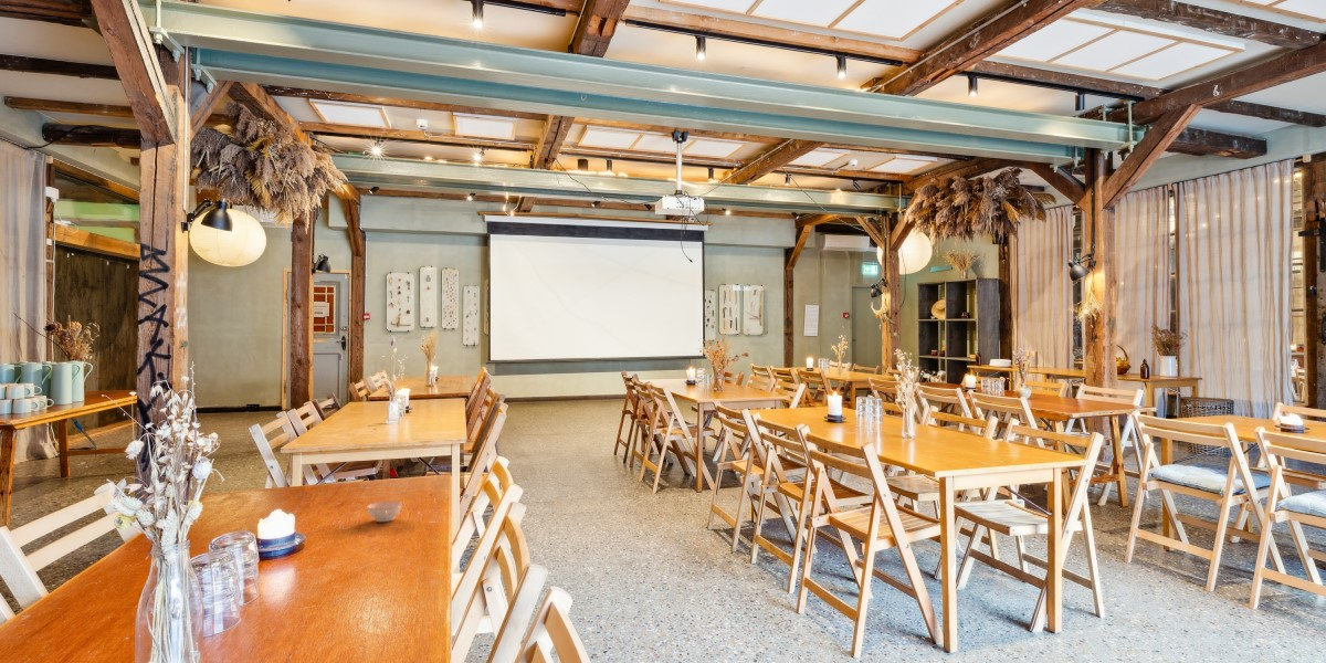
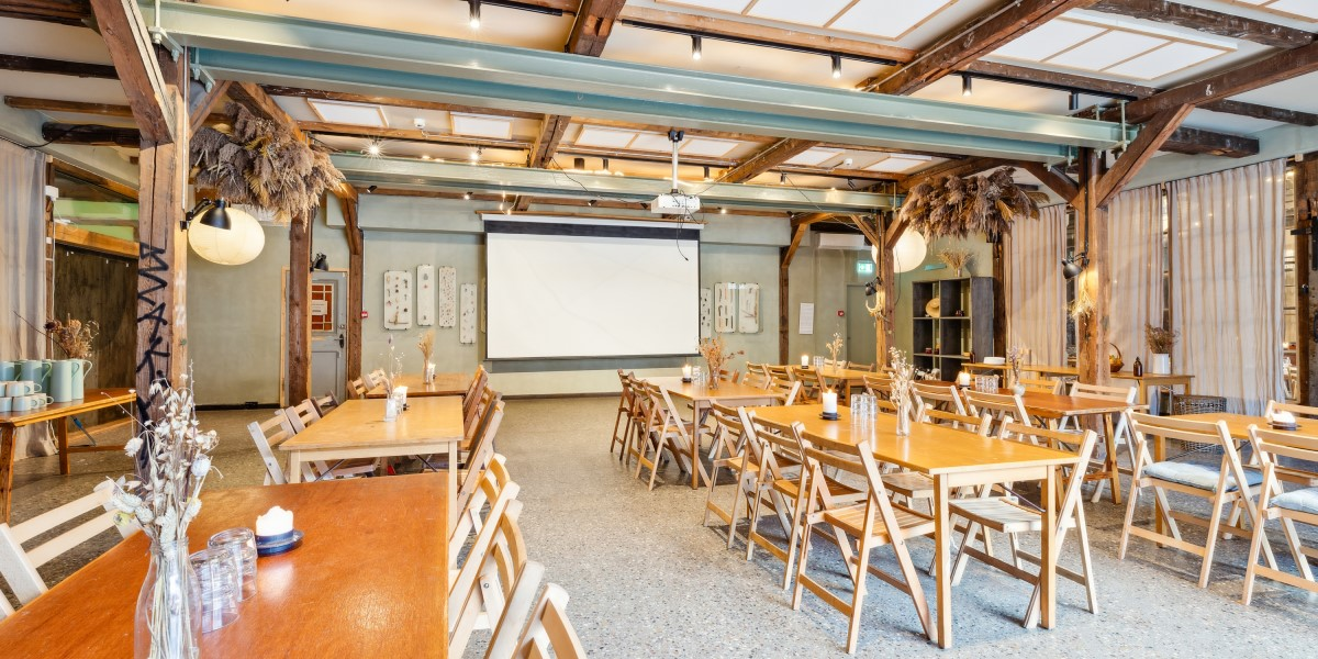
- teacup [367,499,403,523]
